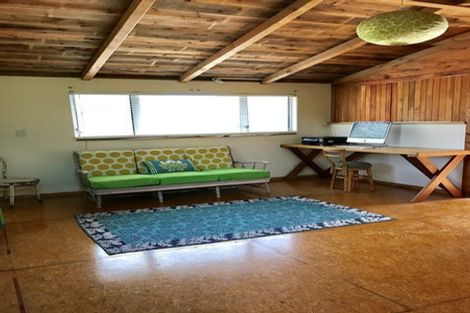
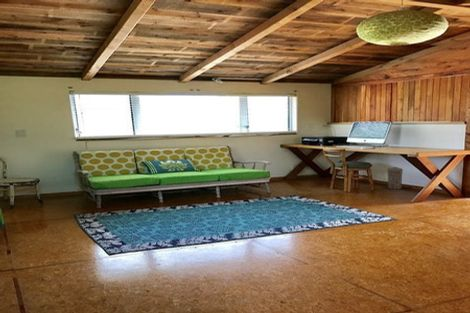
+ trash can [386,166,404,190]
